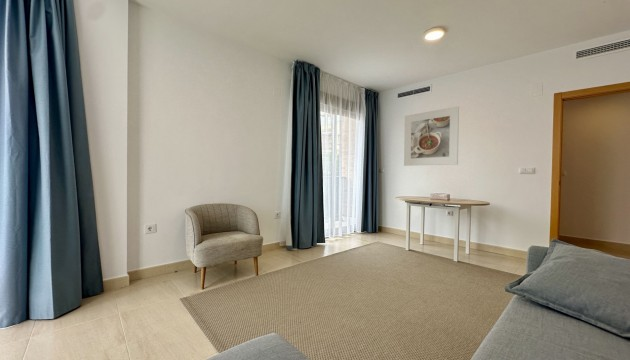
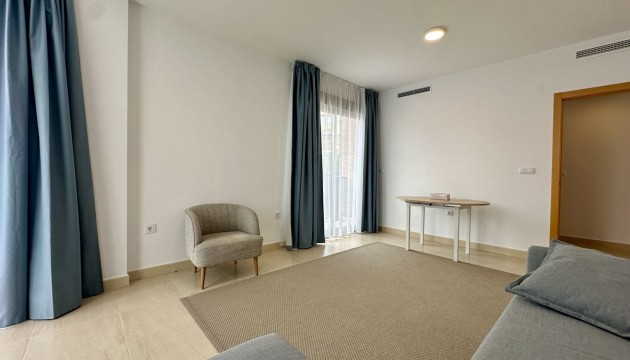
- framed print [403,105,460,167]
